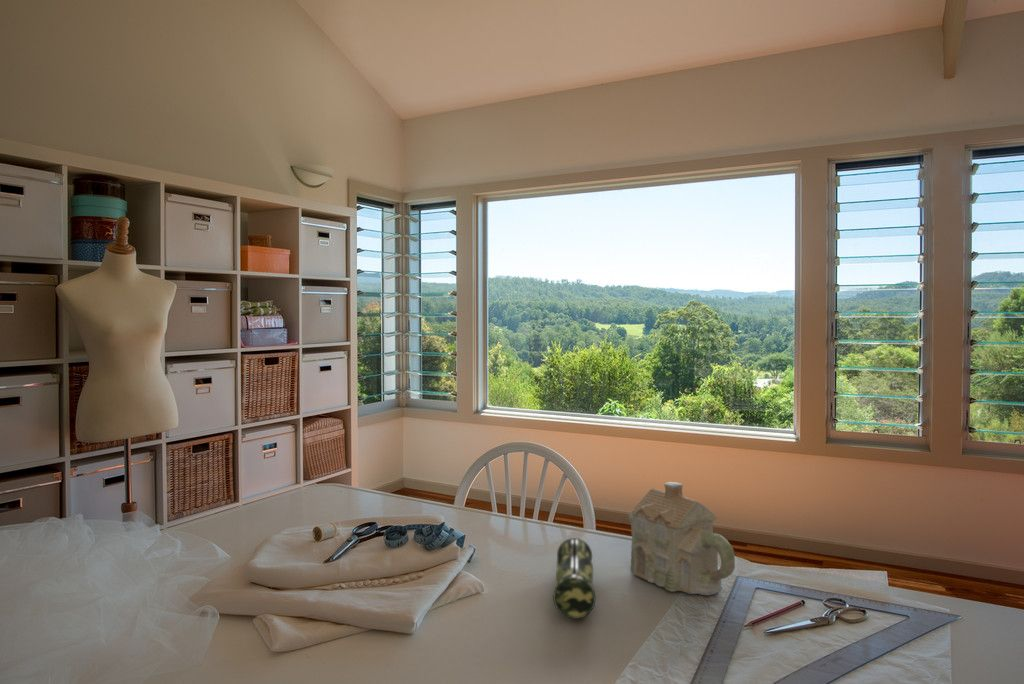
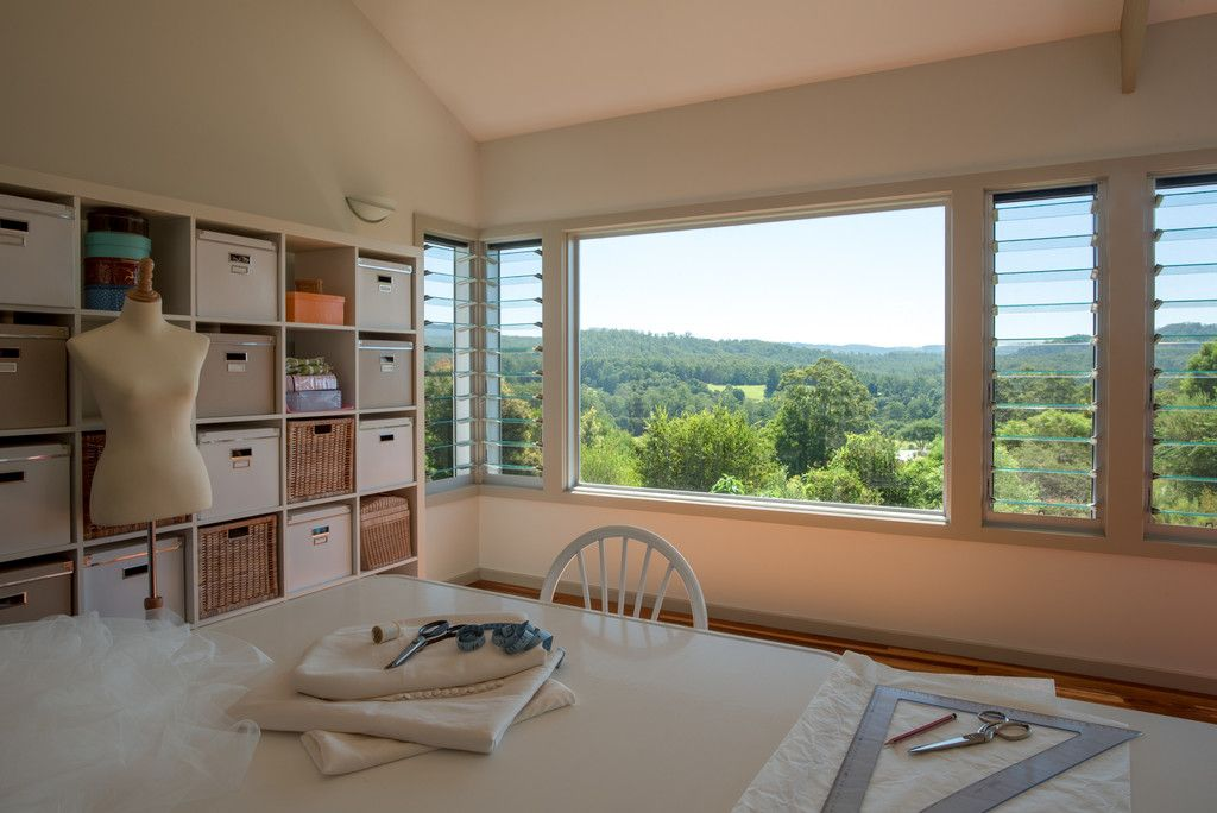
- pencil case [552,537,596,620]
- teapot [626,481,736,596]
